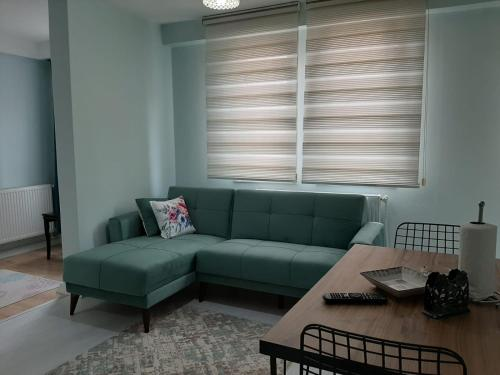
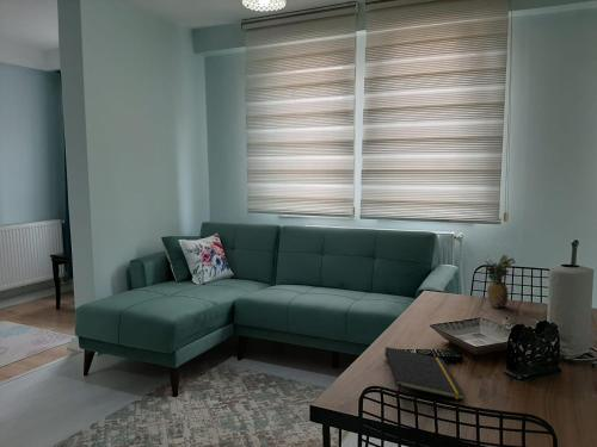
+ notepad [384,346,466,402]
+ fruit [484,253,517,309]
